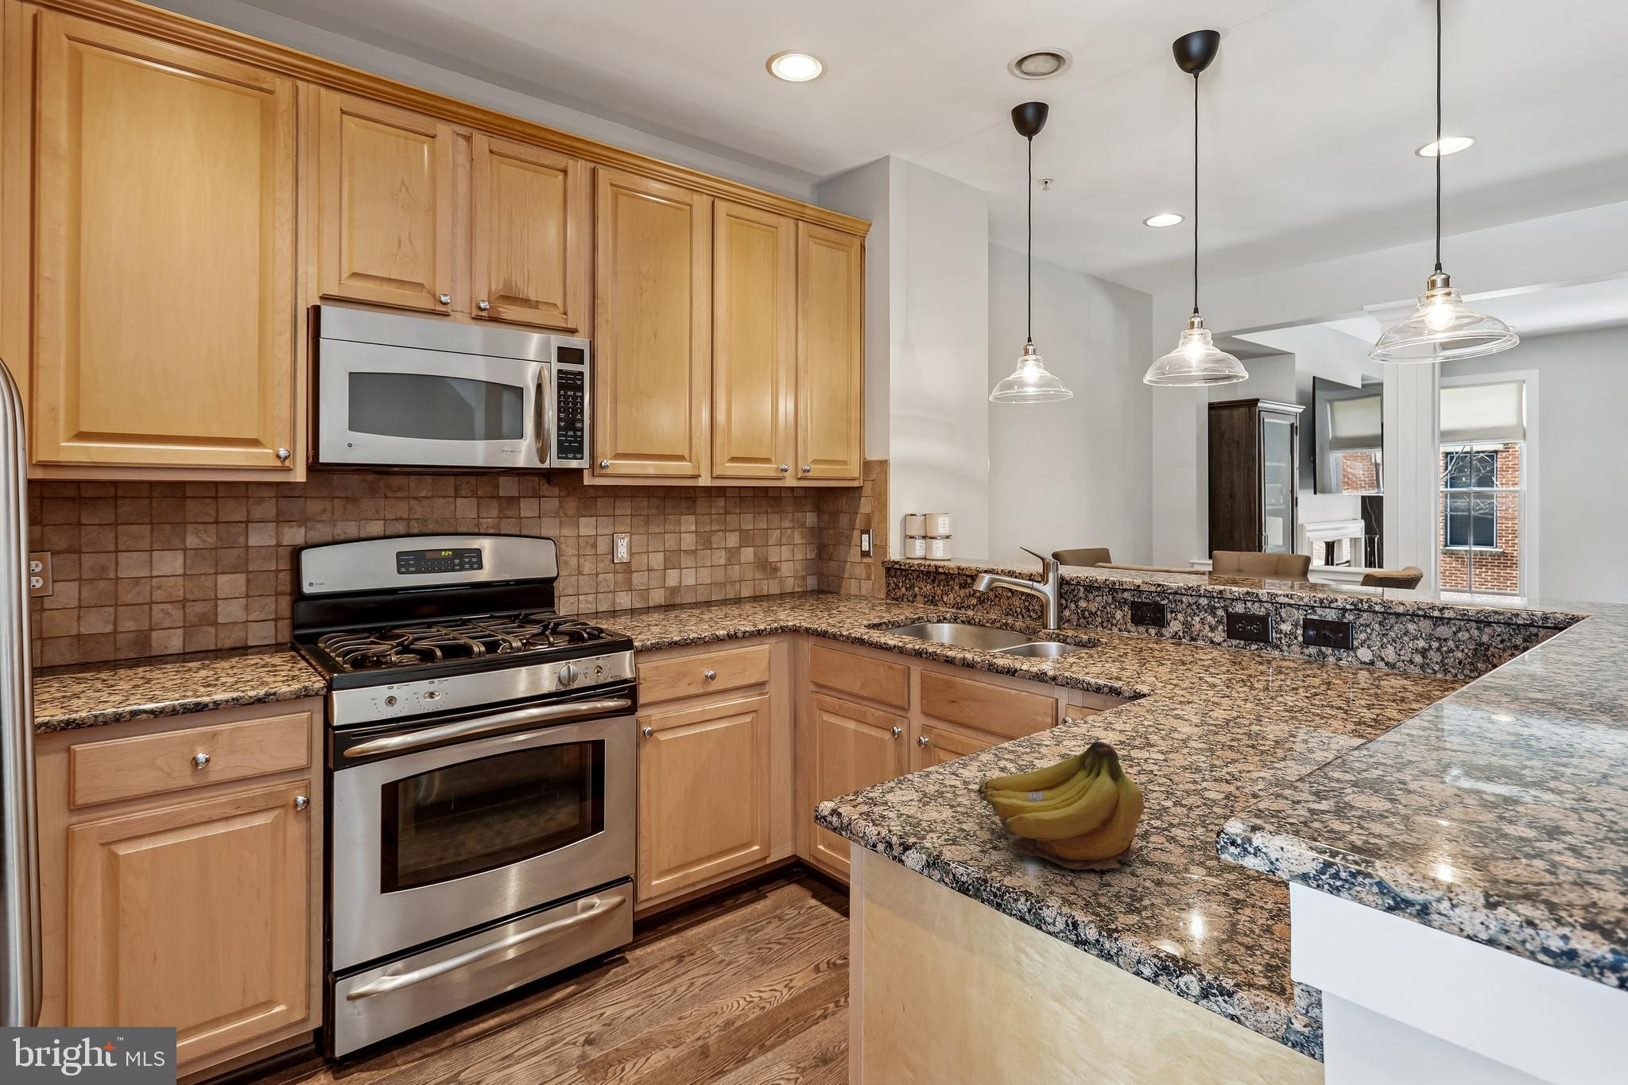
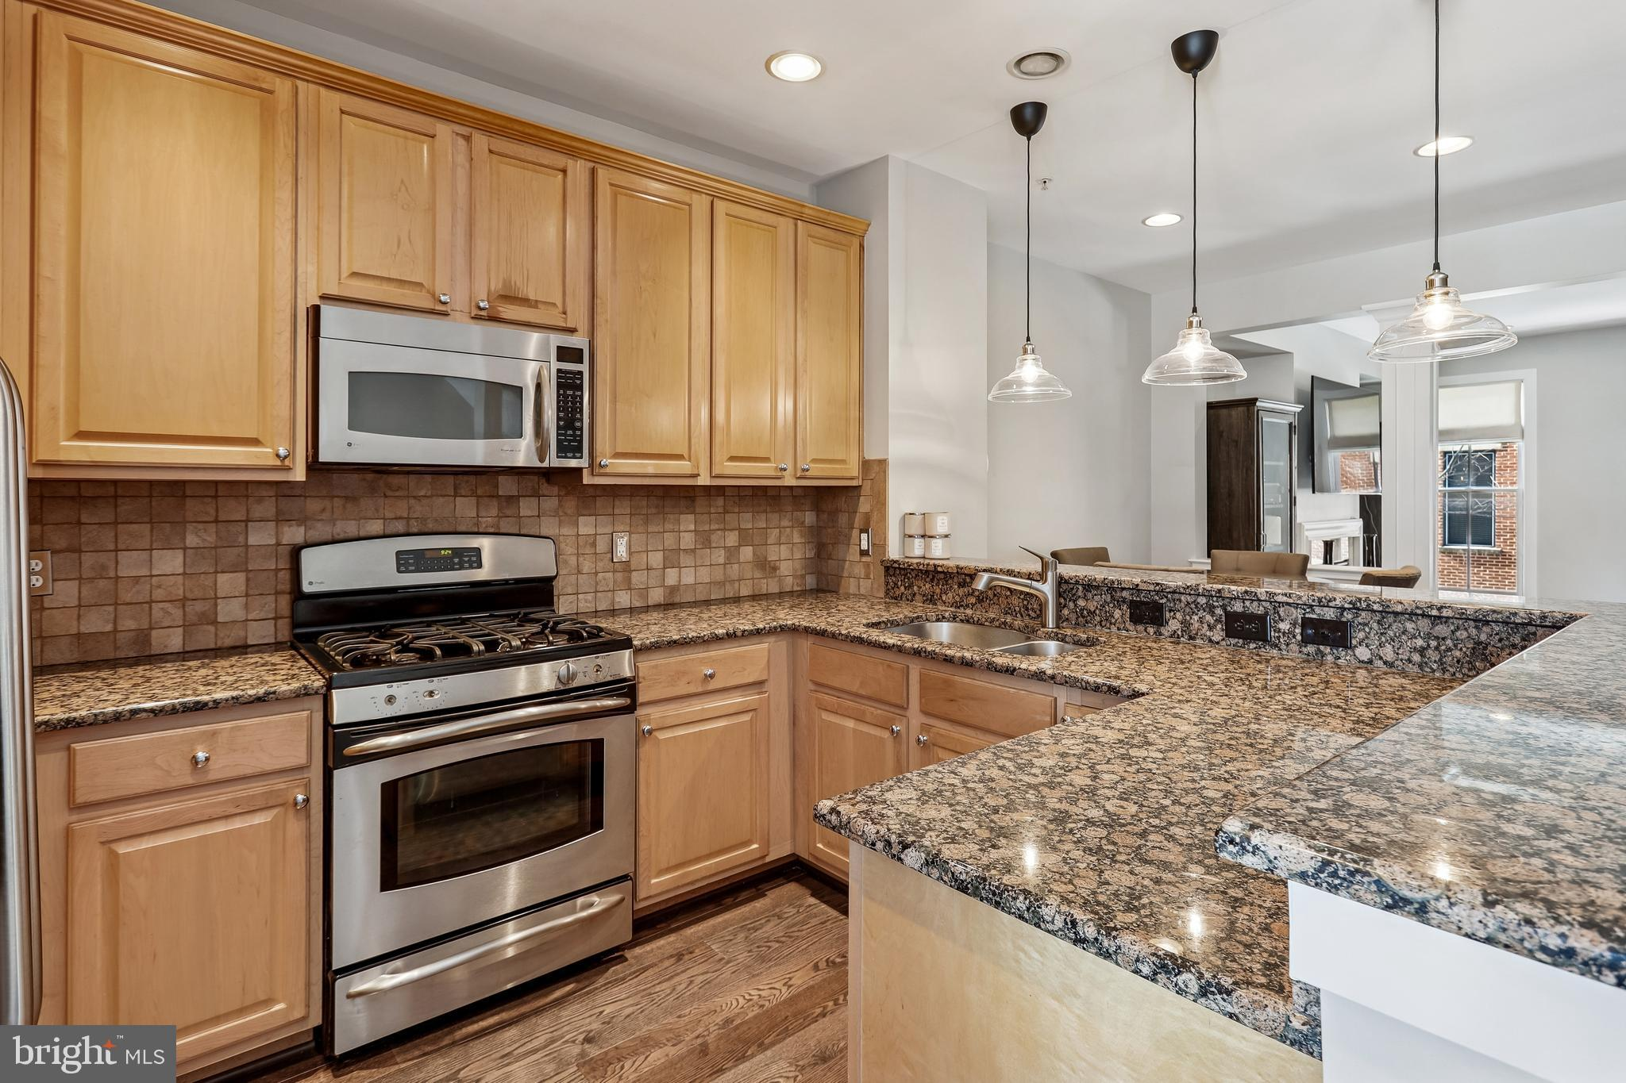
- fruit [974,741,1145,872]
